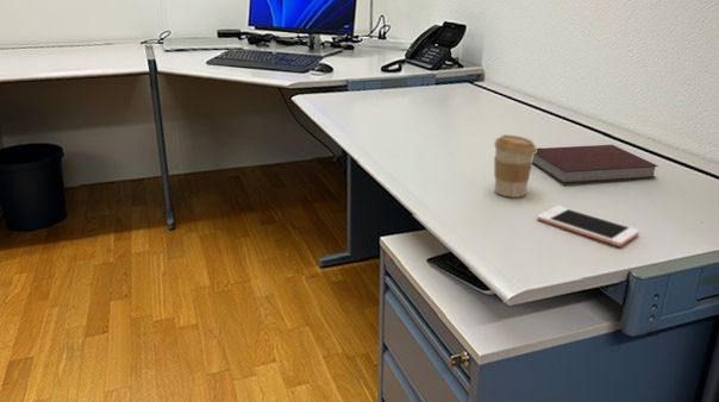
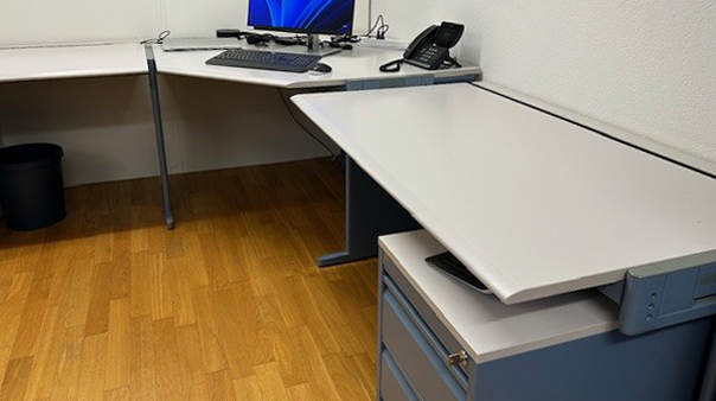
- cell phone [536,205,640,247]
- coffee cup [493,133,538,199]
- notebook [532,144,659,184]
